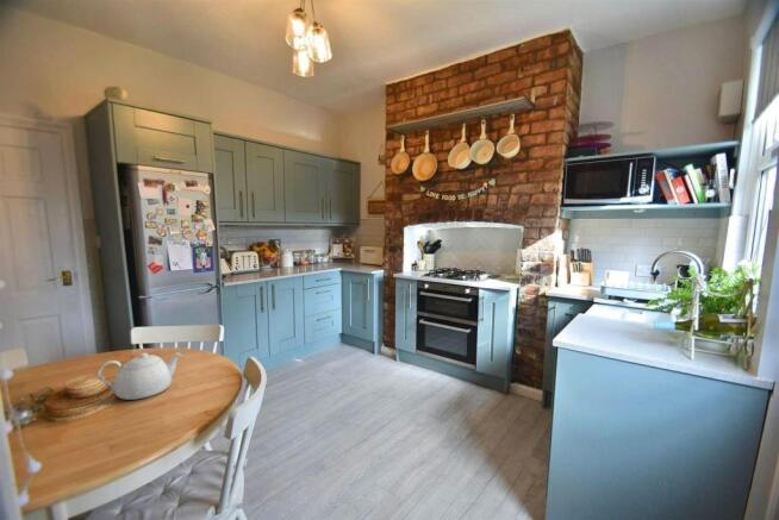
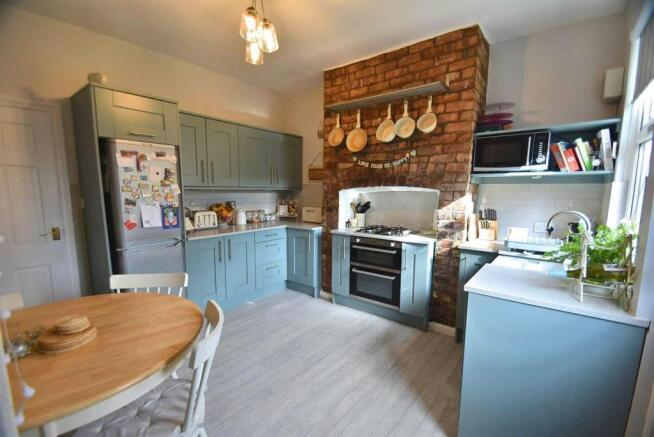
- teapot [96,351,183,401]
